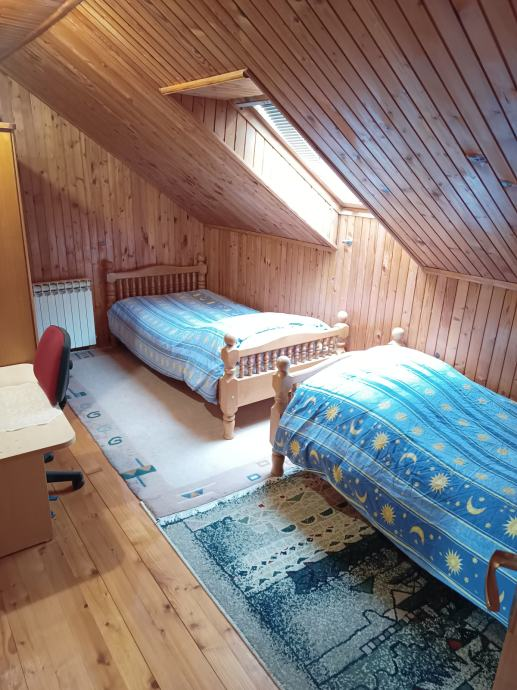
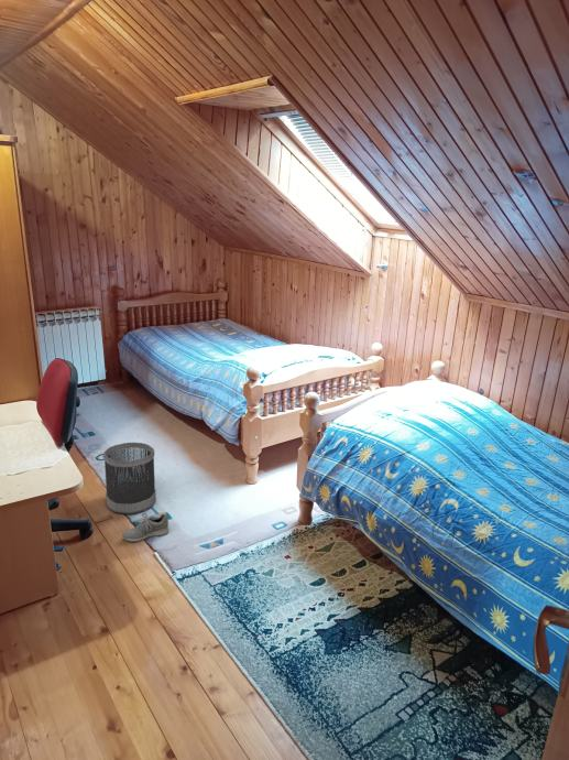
+ wastebasket [102,442,157,515]
+ shoe [121,510,169,543]
